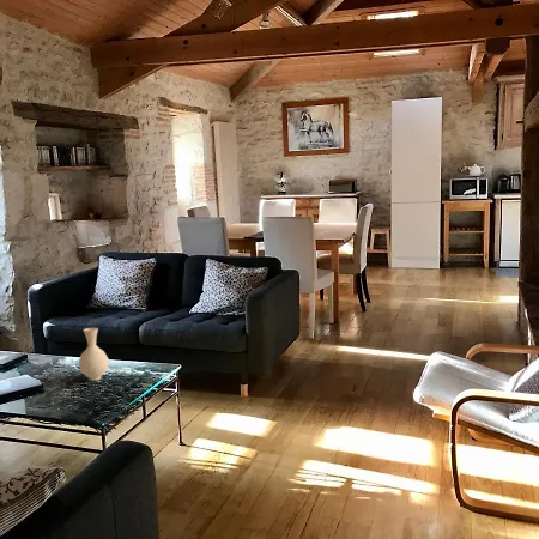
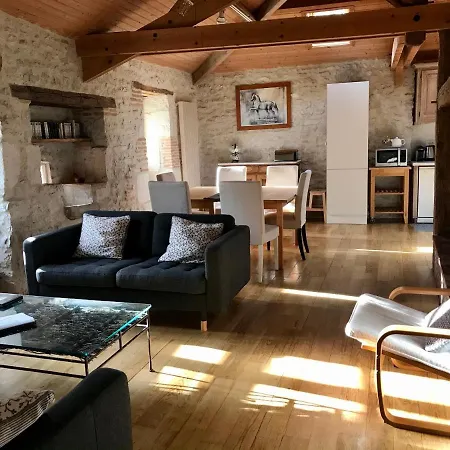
- vase [78,327,110,382]
